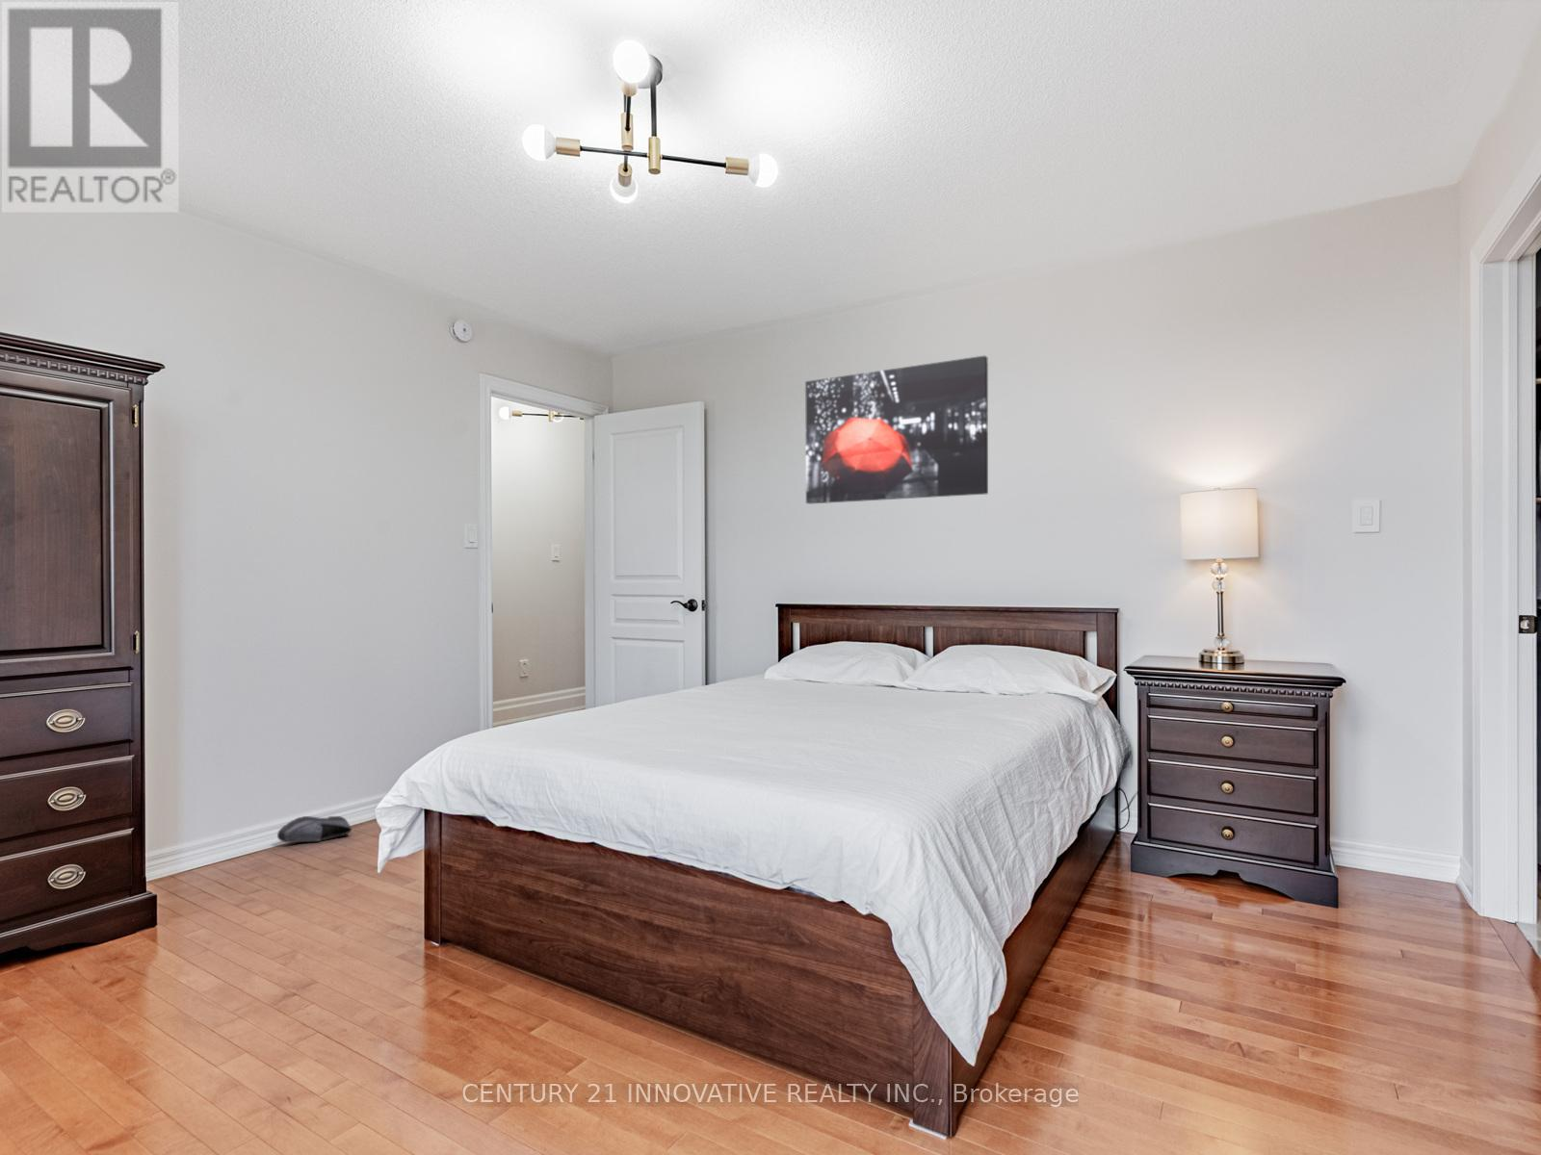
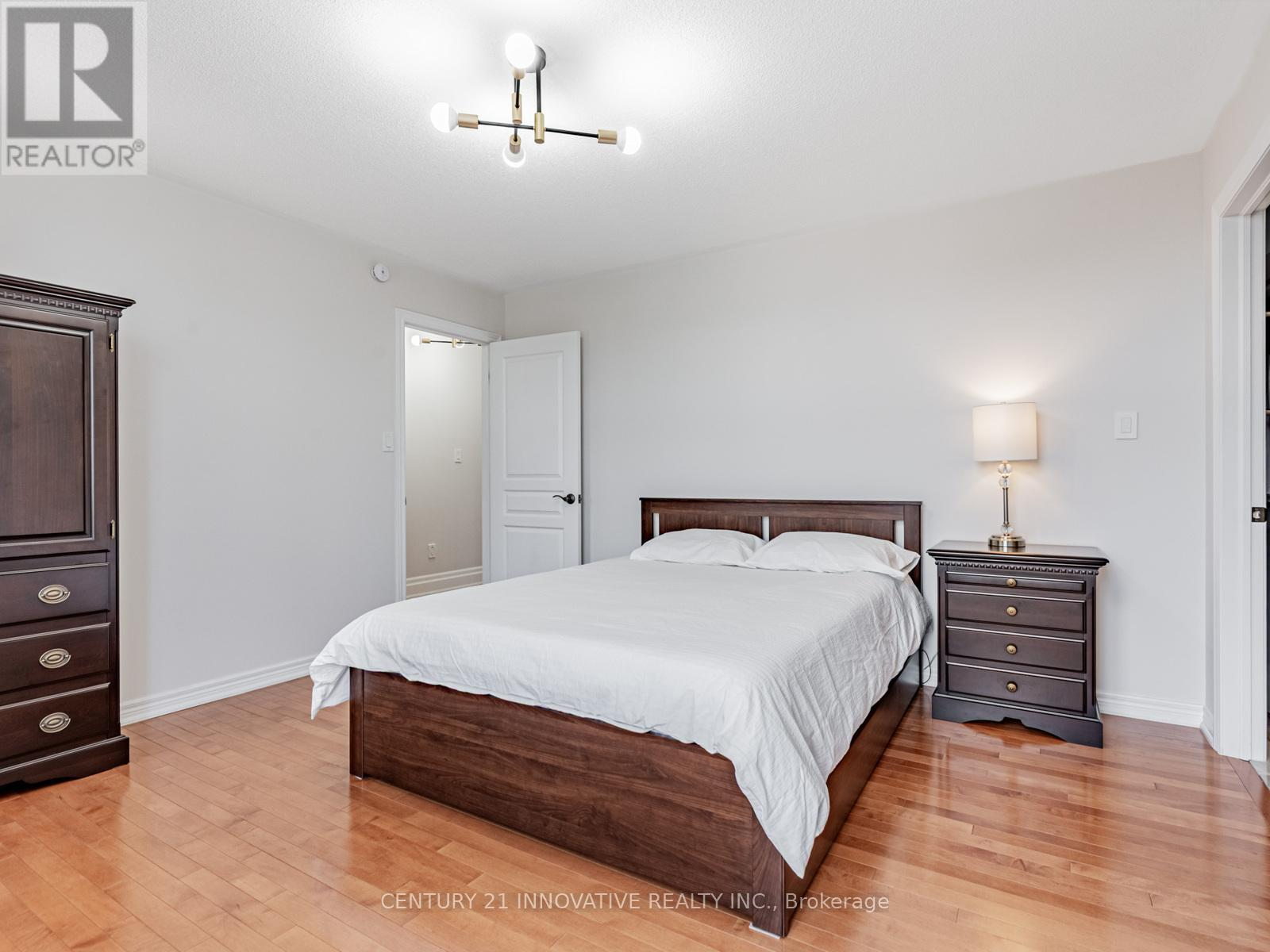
- wall art [804,354,989,505]
- shoe [277,815,353,844]
